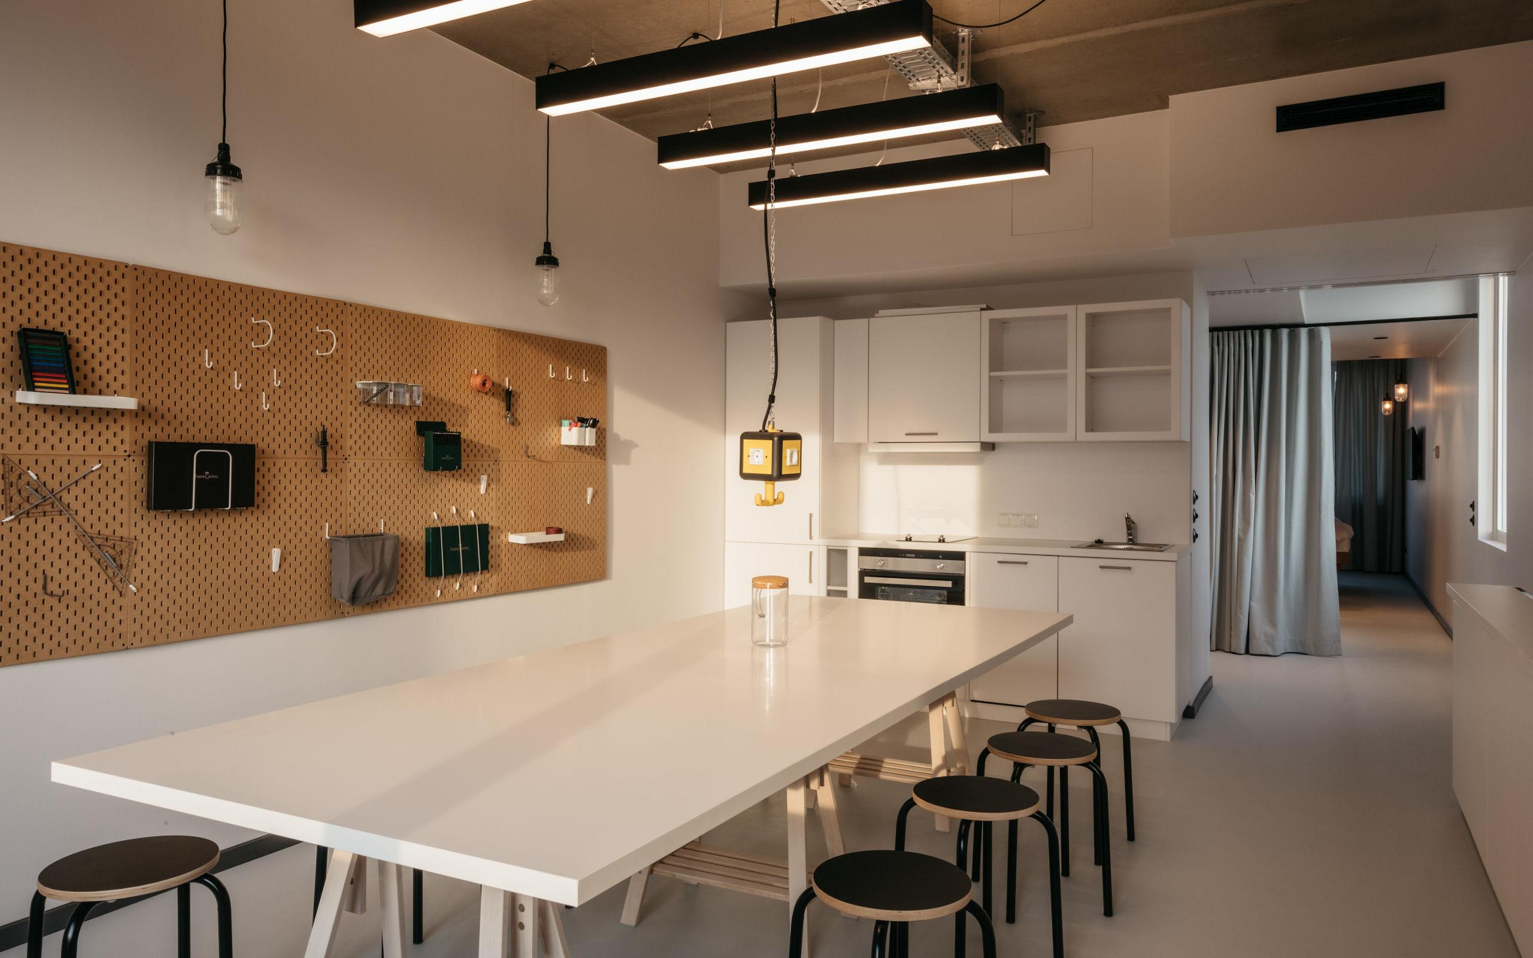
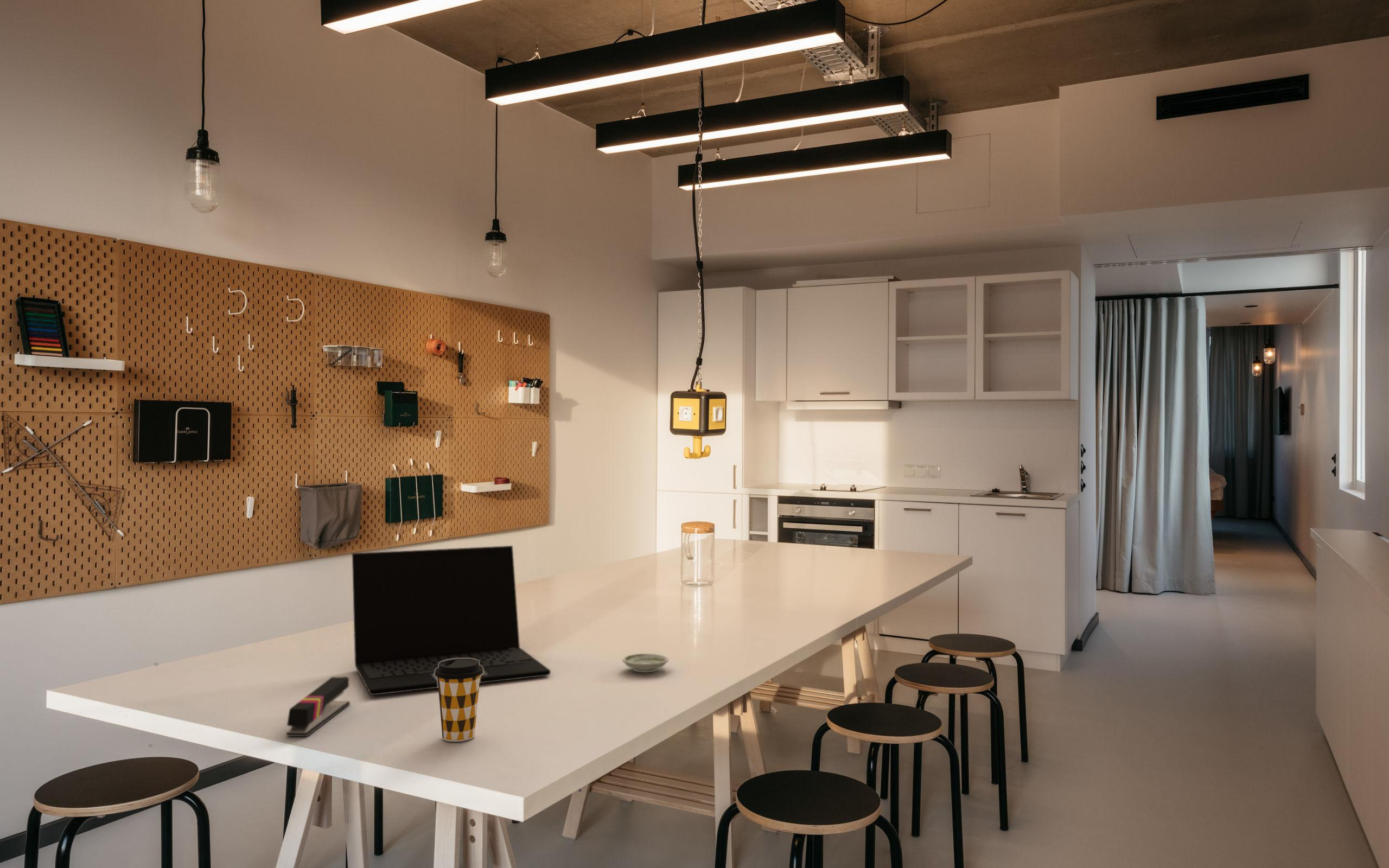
+ saucer [622,653,669,673]
+ coffee cup [435,659,483,742]
+ laptop [352,545,551,696]
+ stapler [286,676,351,737]
